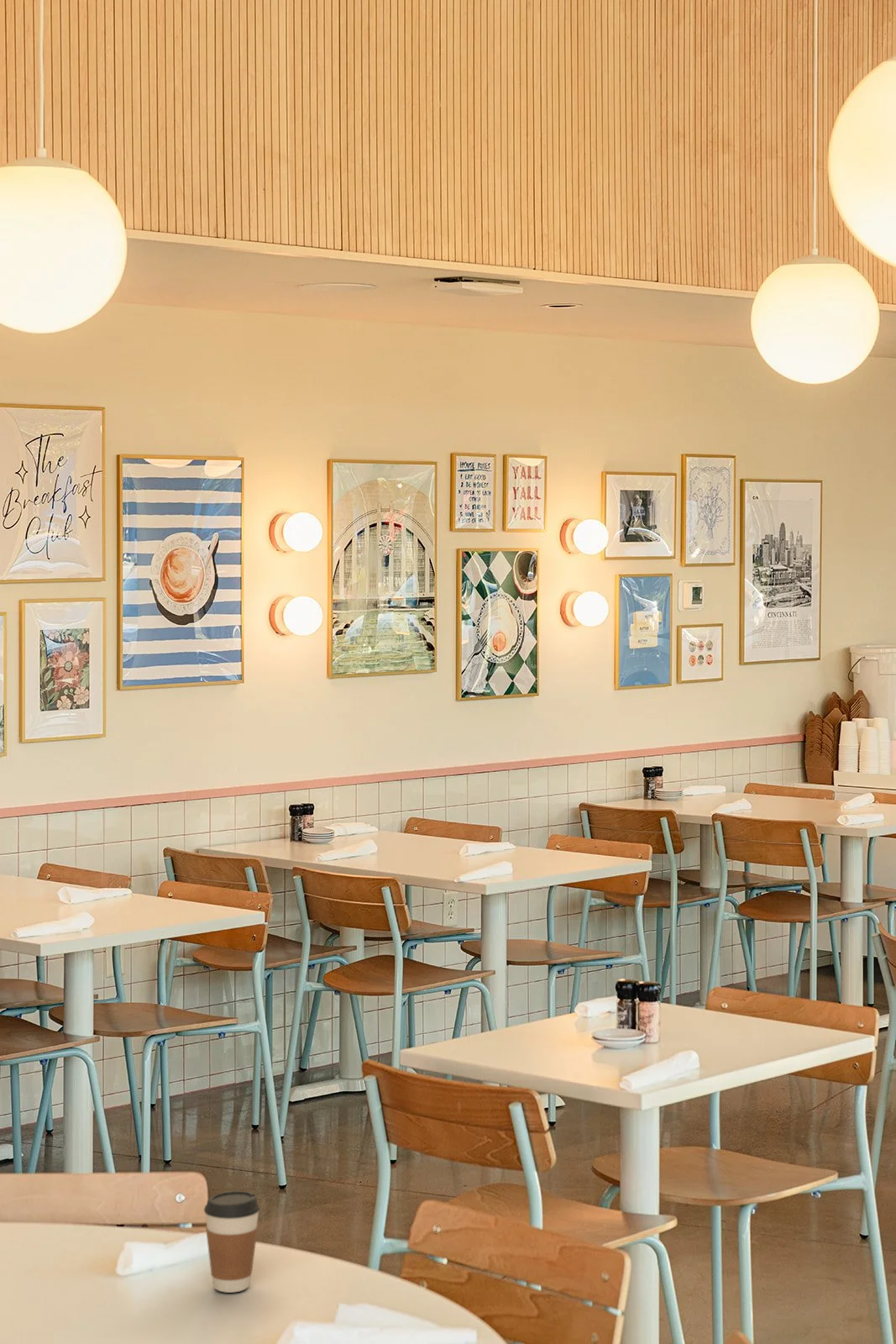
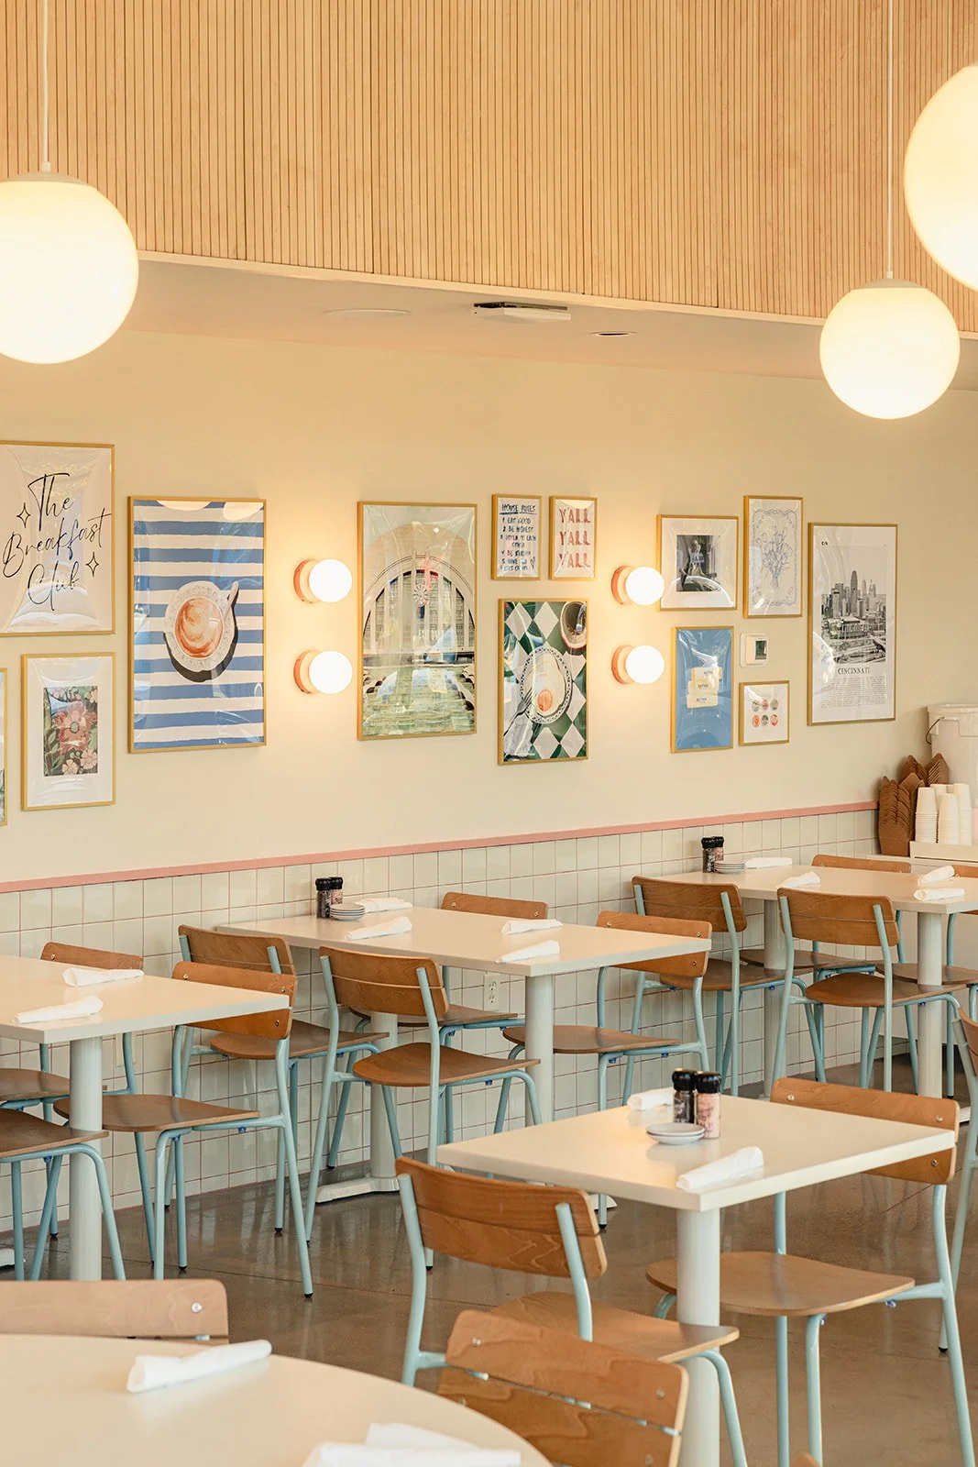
- coffee cup [203,1190,260,1294]
